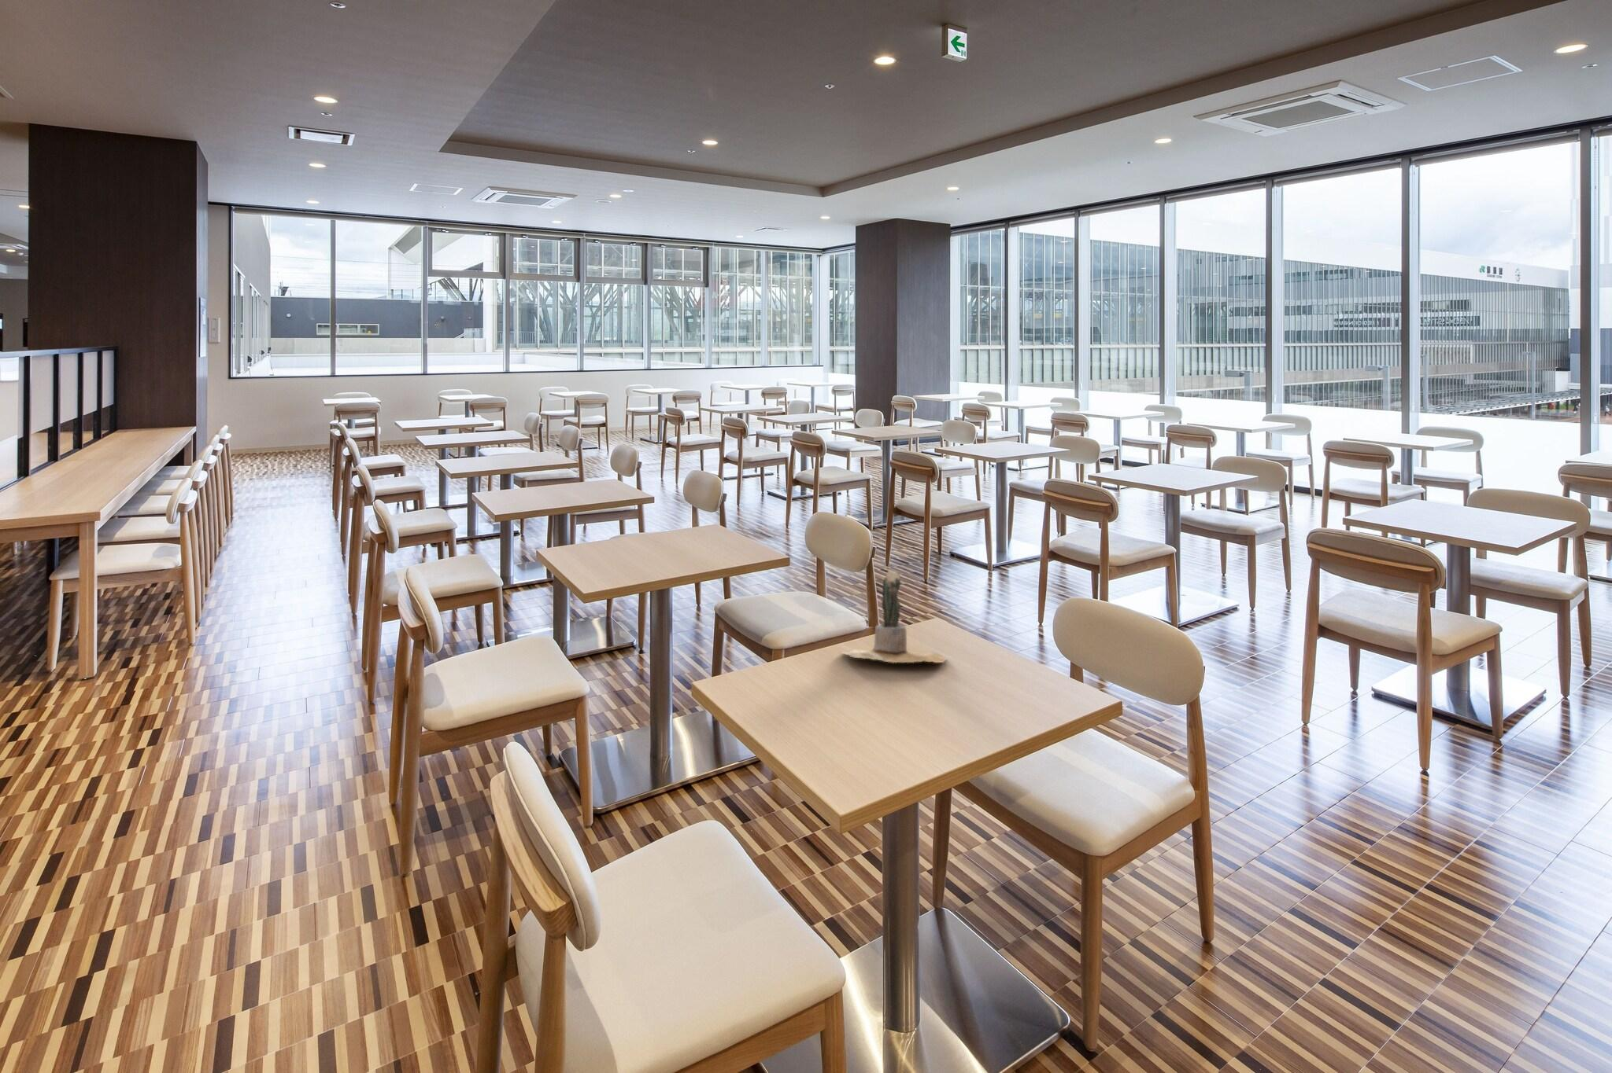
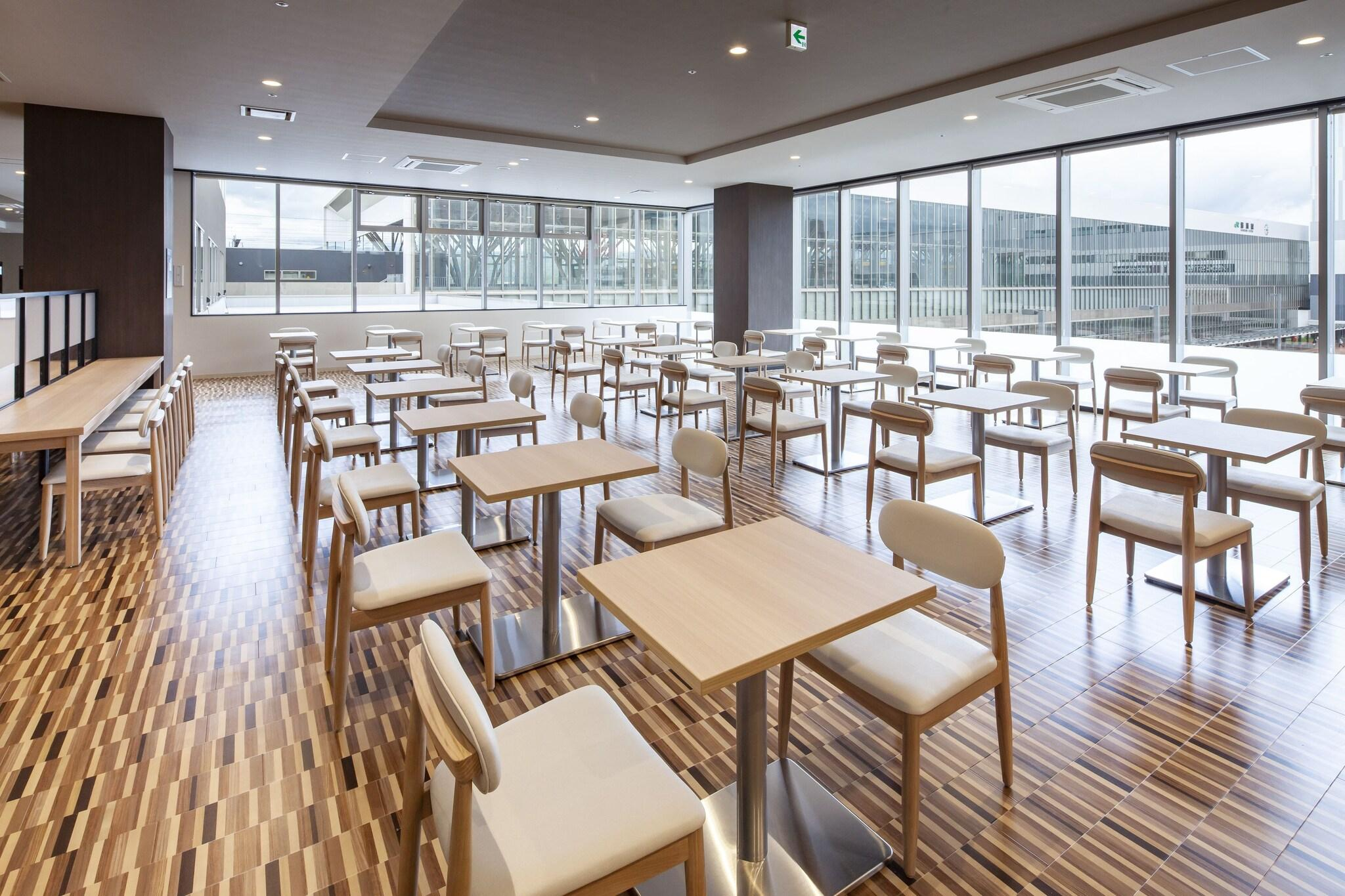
- potted cactus [841,570,948,663]
